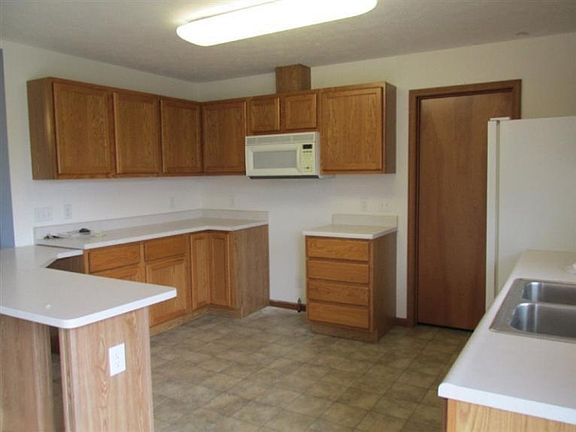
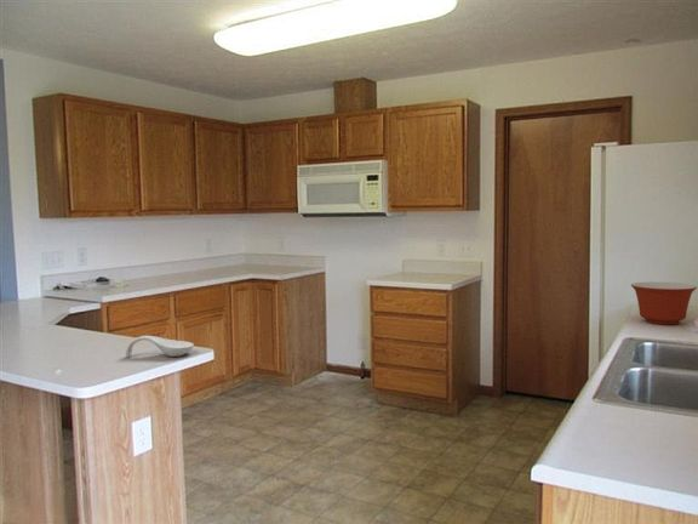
+ mixing bowl [630,281,698,325]
+ spoon rest [124,335,195,358]
